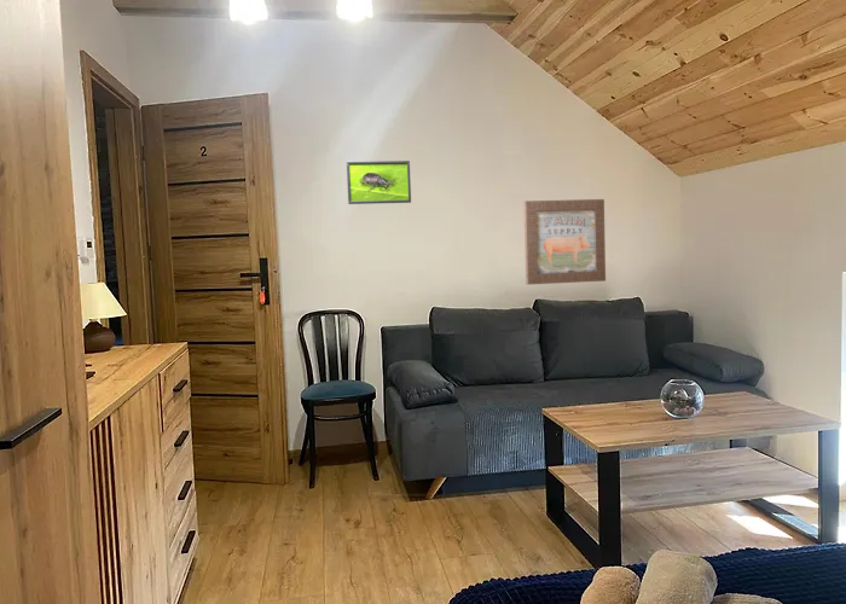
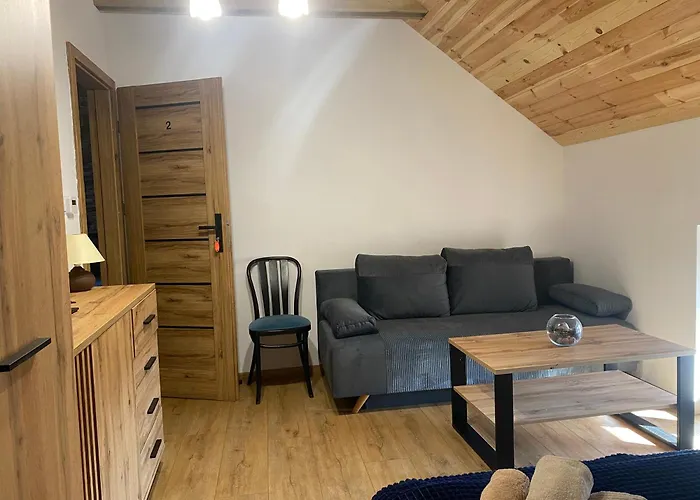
- wall art [522,198,607,285]
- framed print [346,159,412,205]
